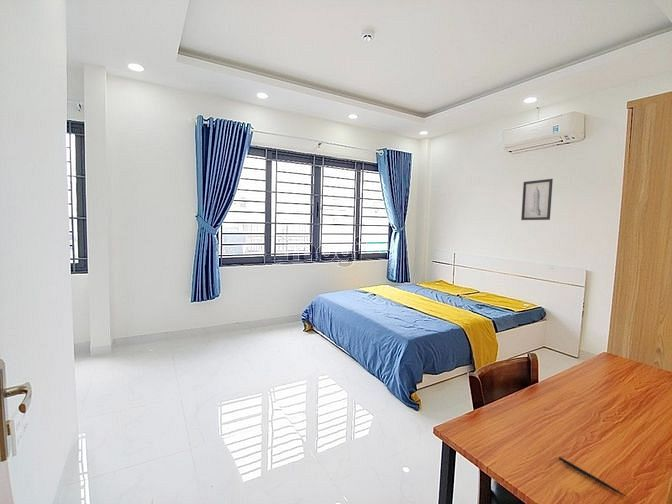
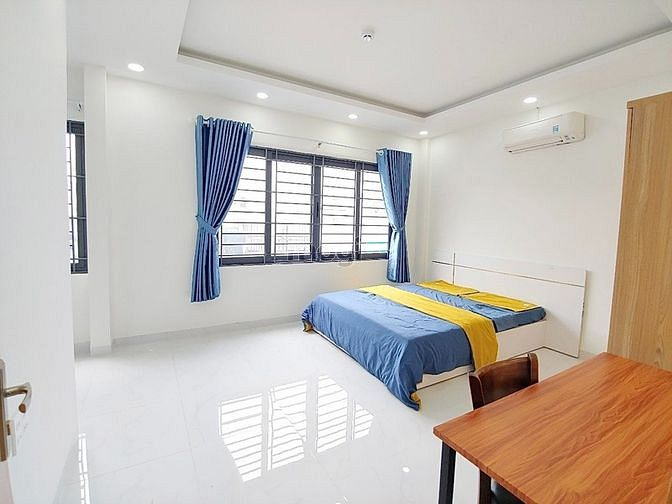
- pen [558,456,628,498]
- wall art [520,178,554,221]
